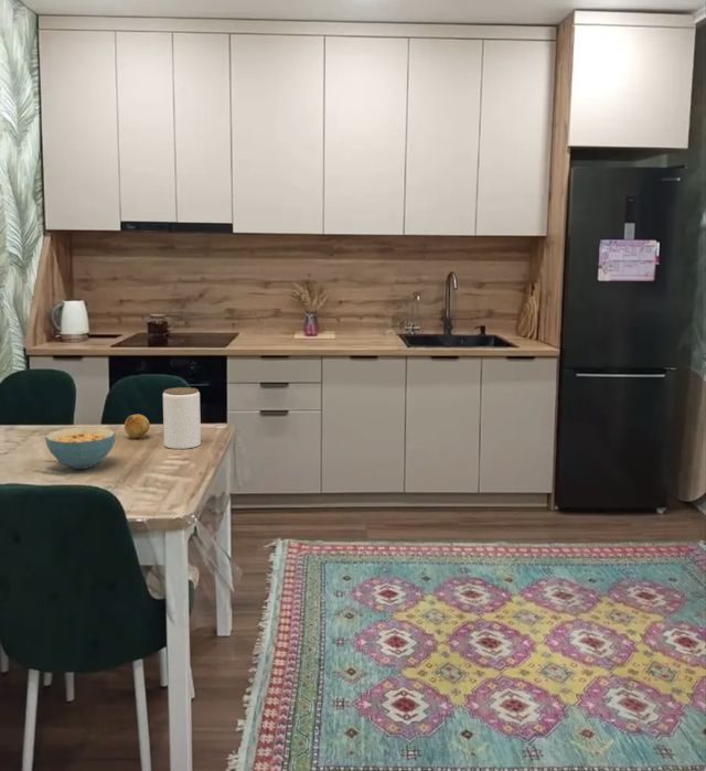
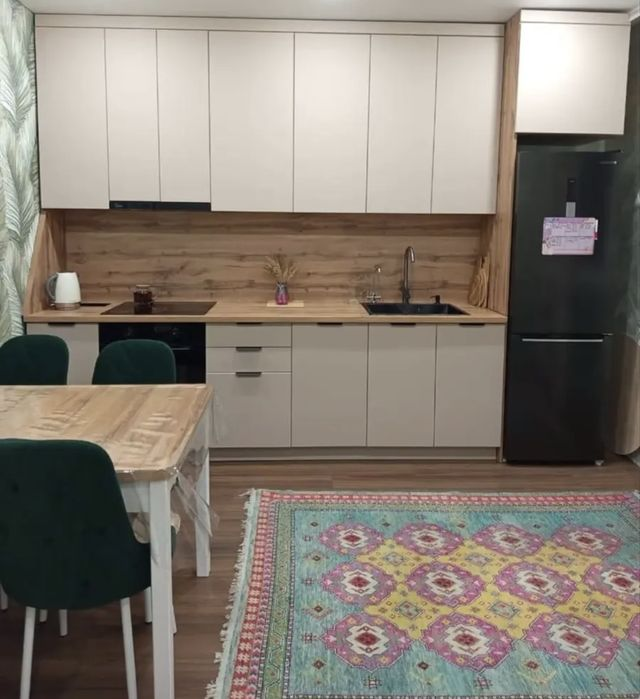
- cereal bowl [44,426,117,470]
- fruit [124,414,151,439]
- jar [162,386,202,450]
